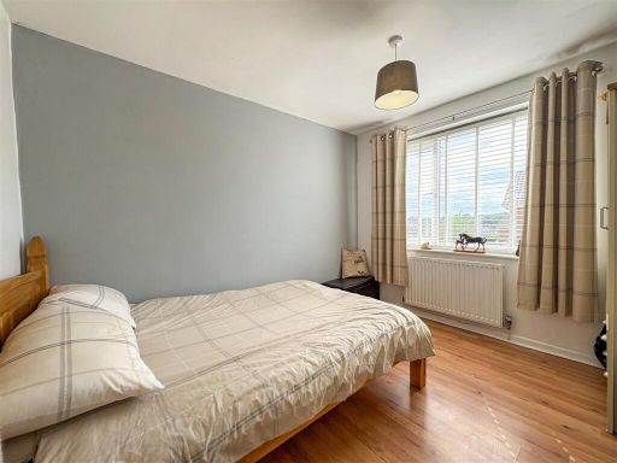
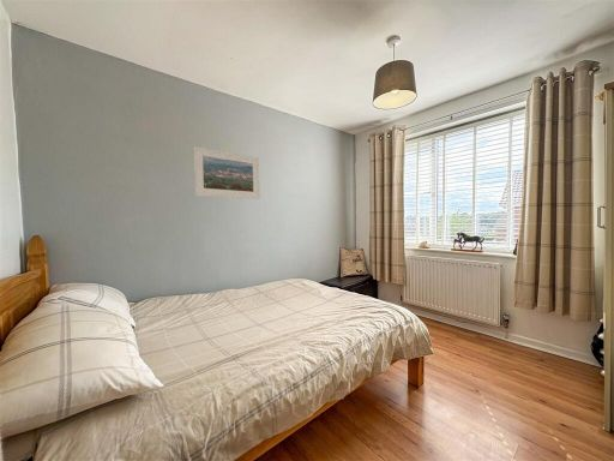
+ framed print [193,145,261,200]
